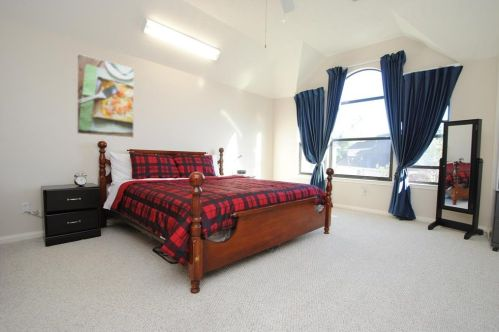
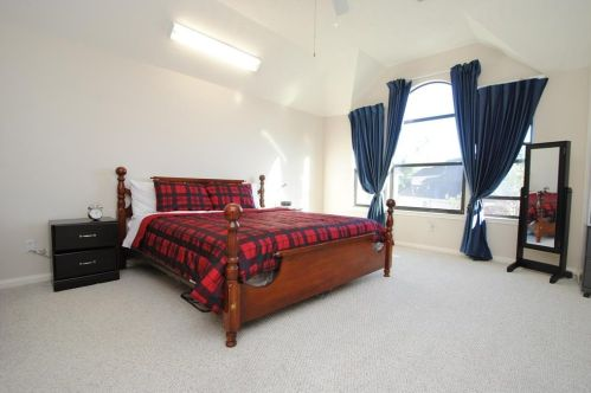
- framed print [76,53,135,139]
